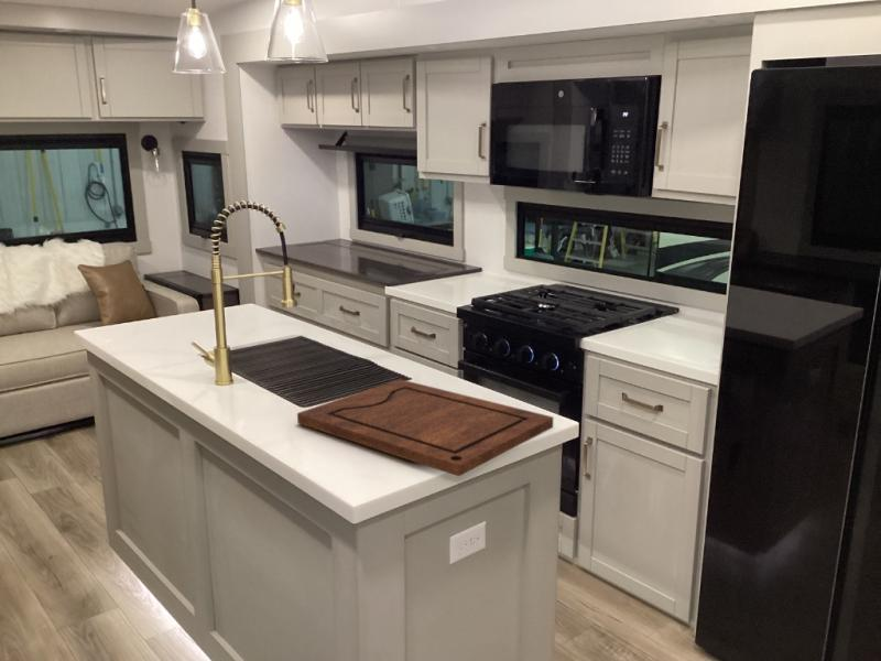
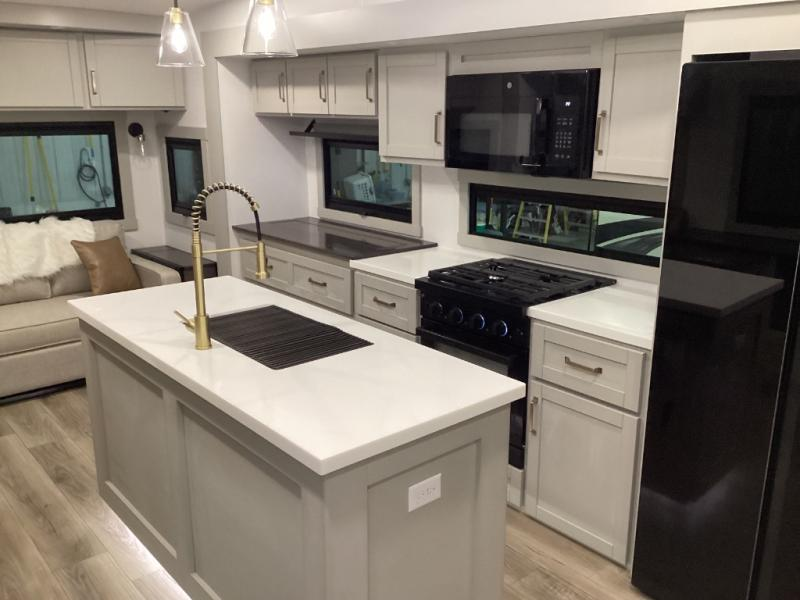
- cutting board [296,378,554,477]
